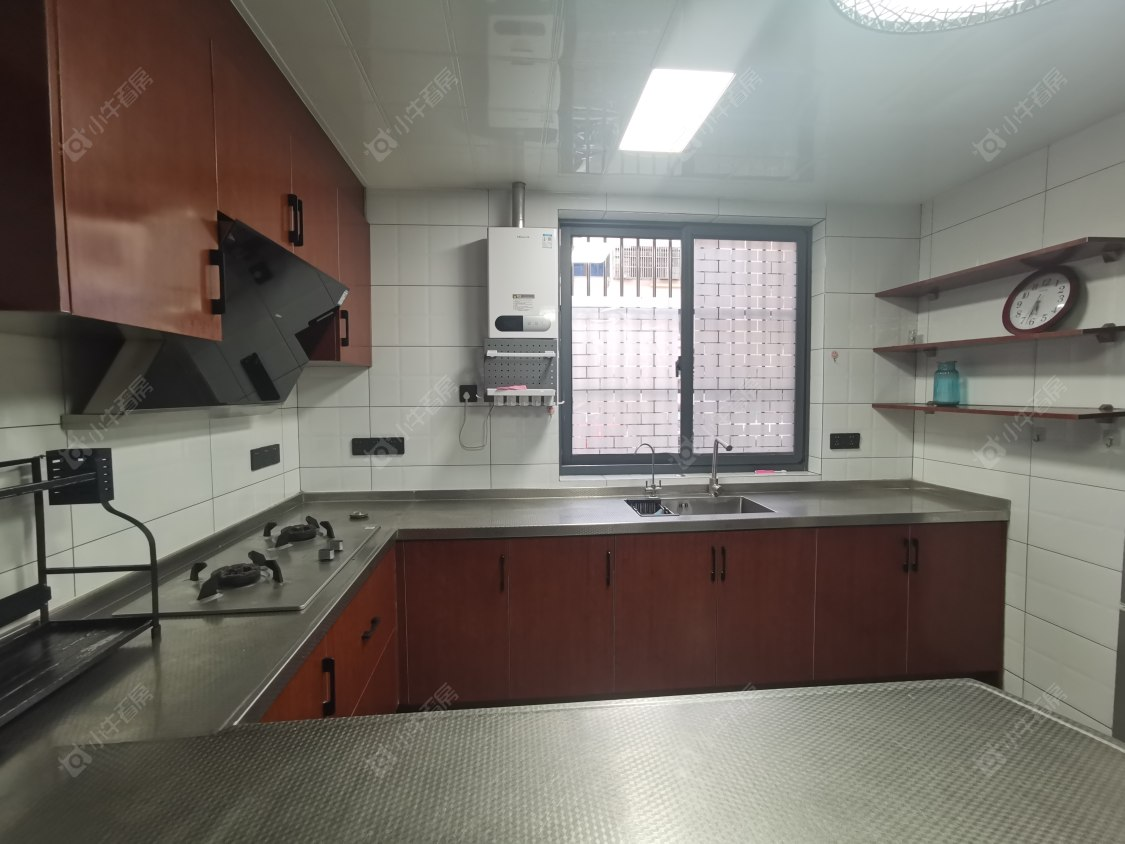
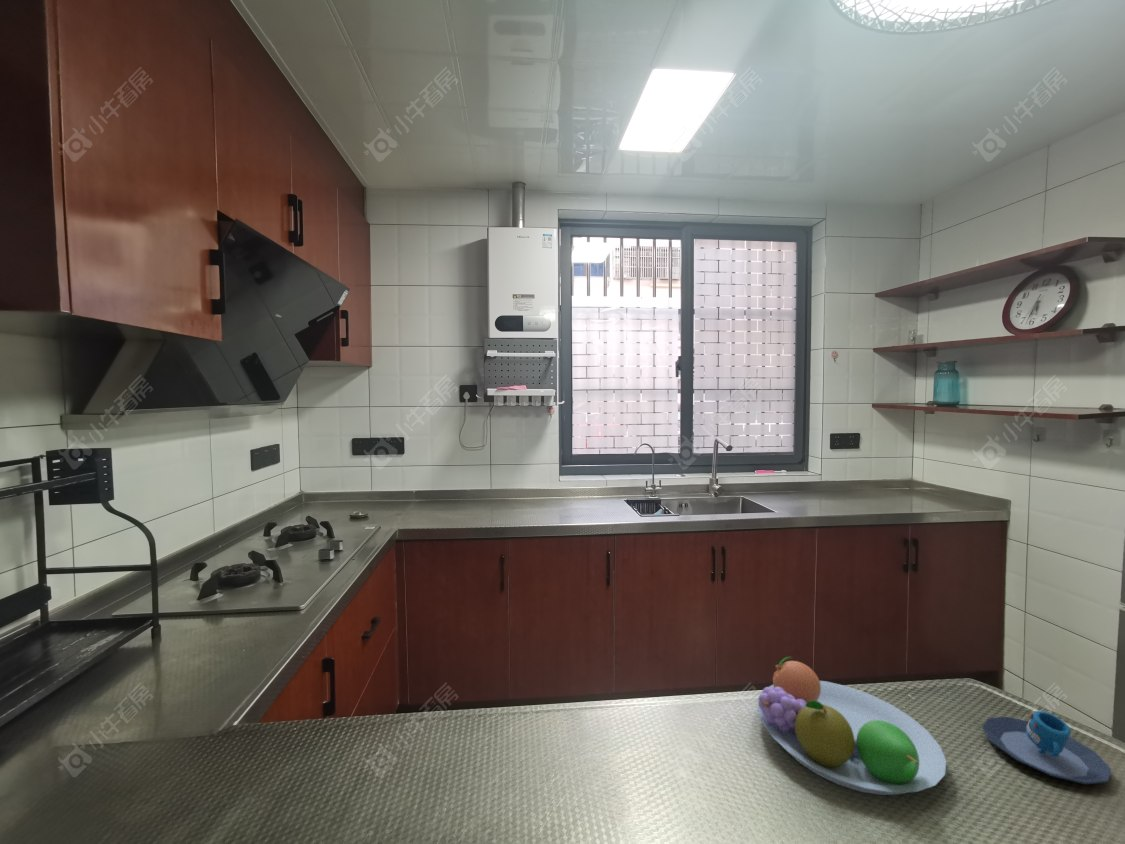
+ fruit bowl [756,656,947,796]
+ mug [981,710,1112,785]
